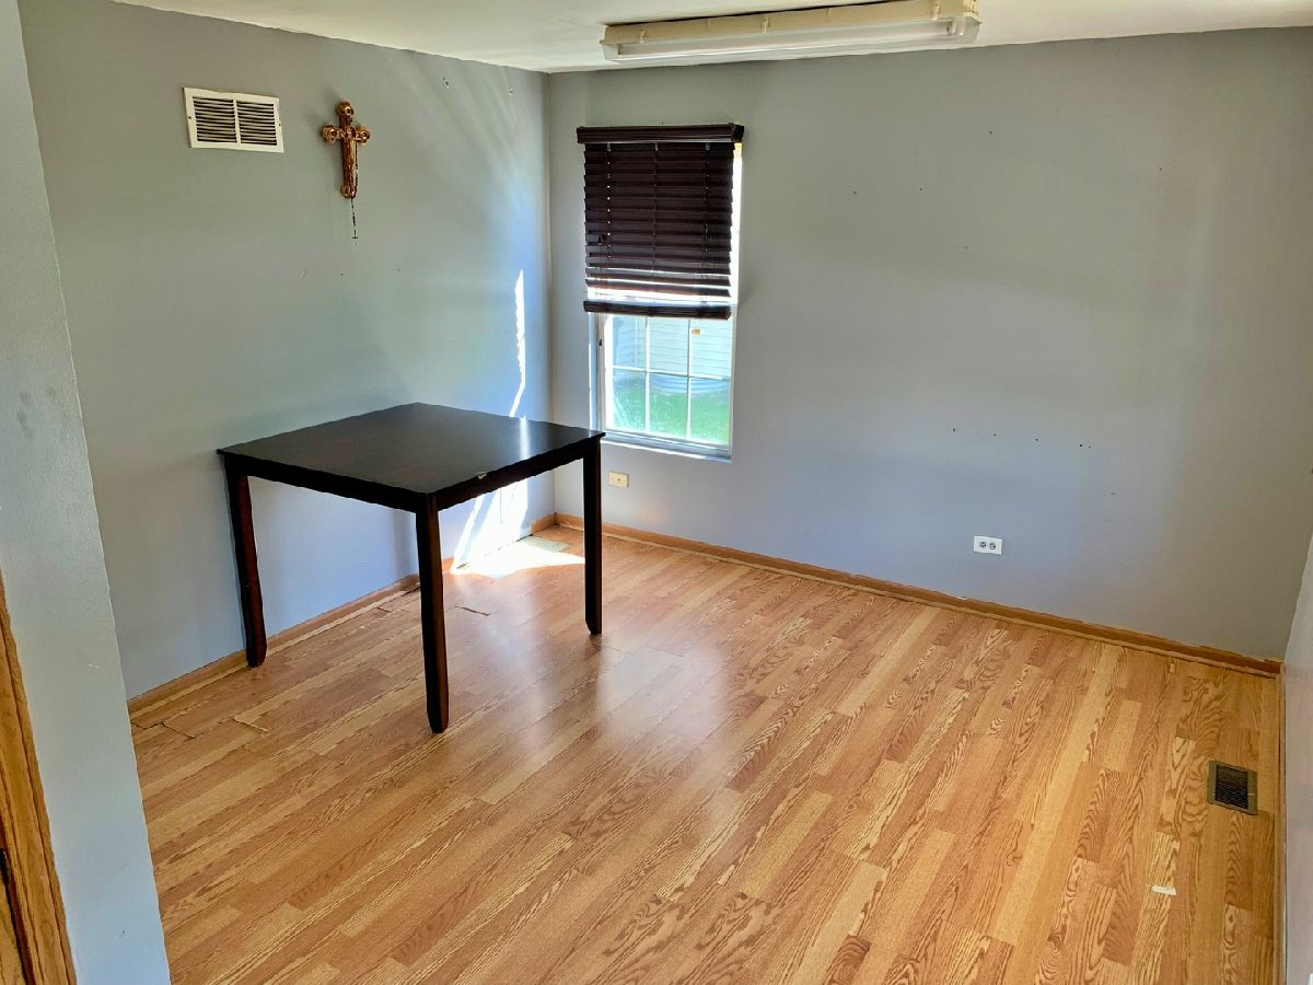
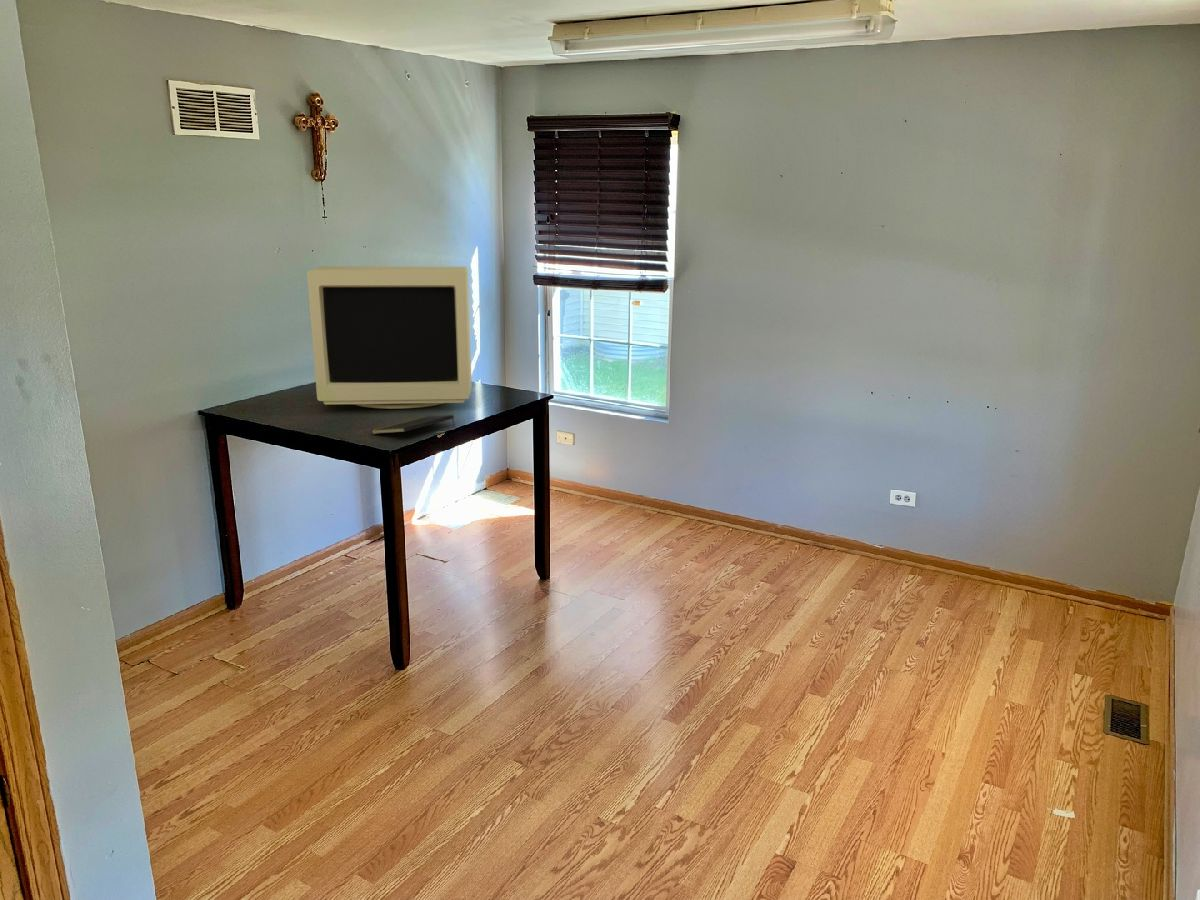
+ monitor [306,266,473,410]
+ notepad [370,414,456,435]
